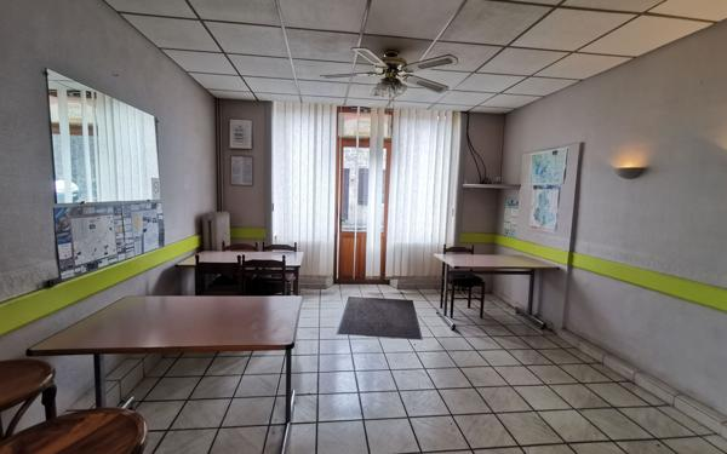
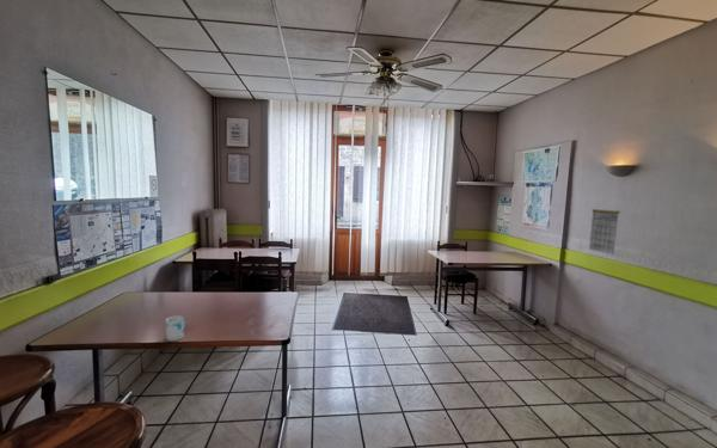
+ mug [165,314,186,342]
+ calendar [588,201,620,256]
